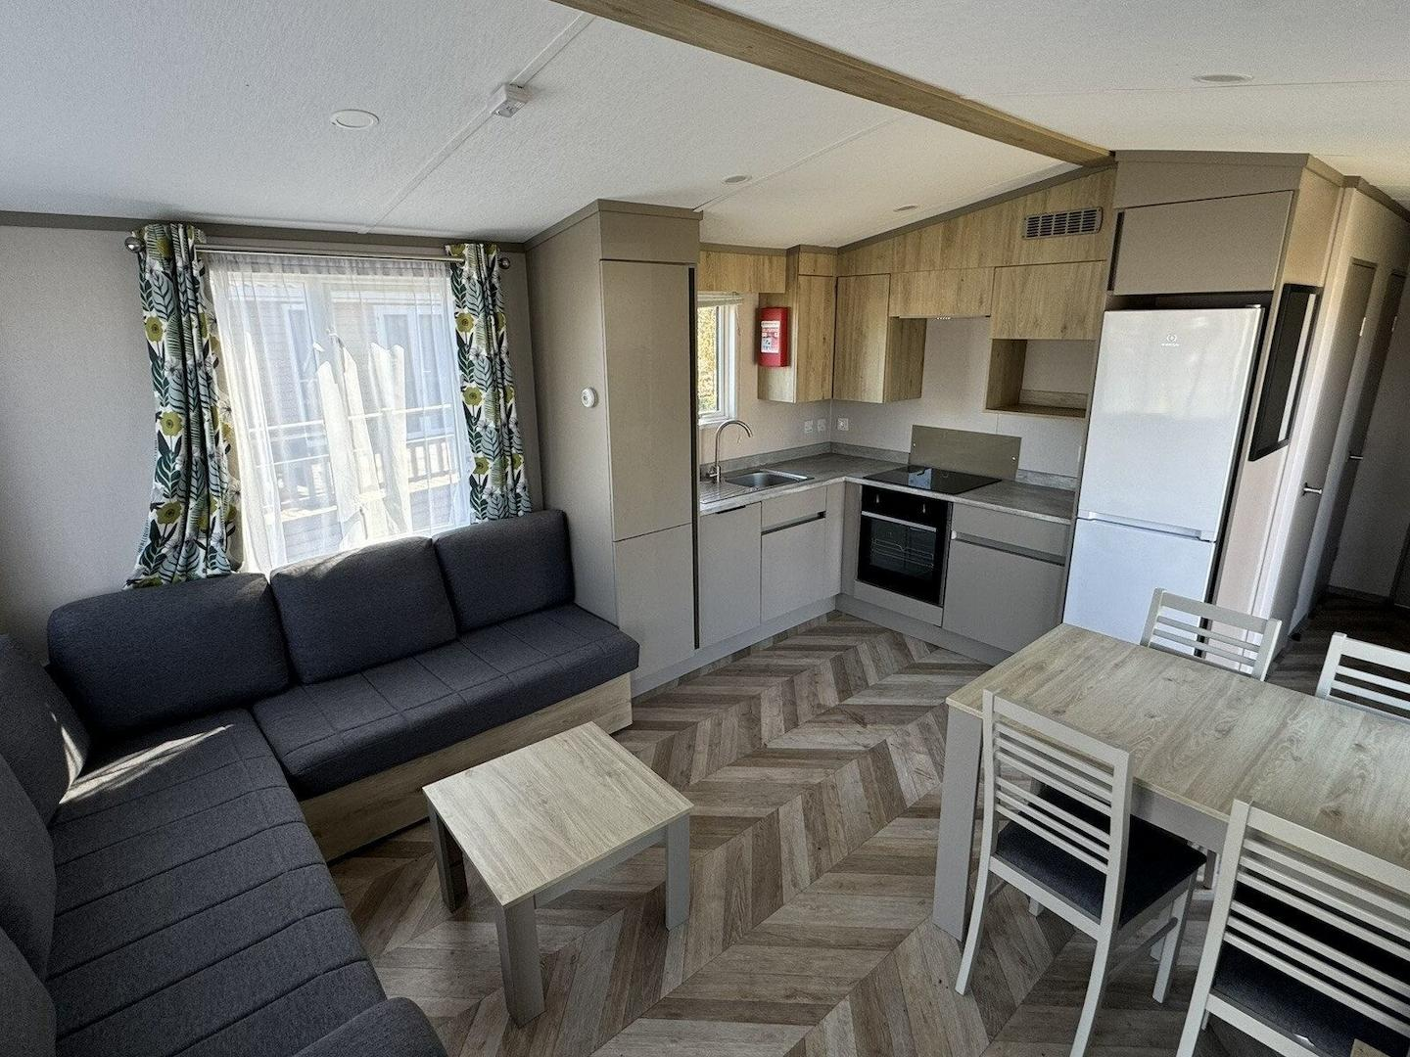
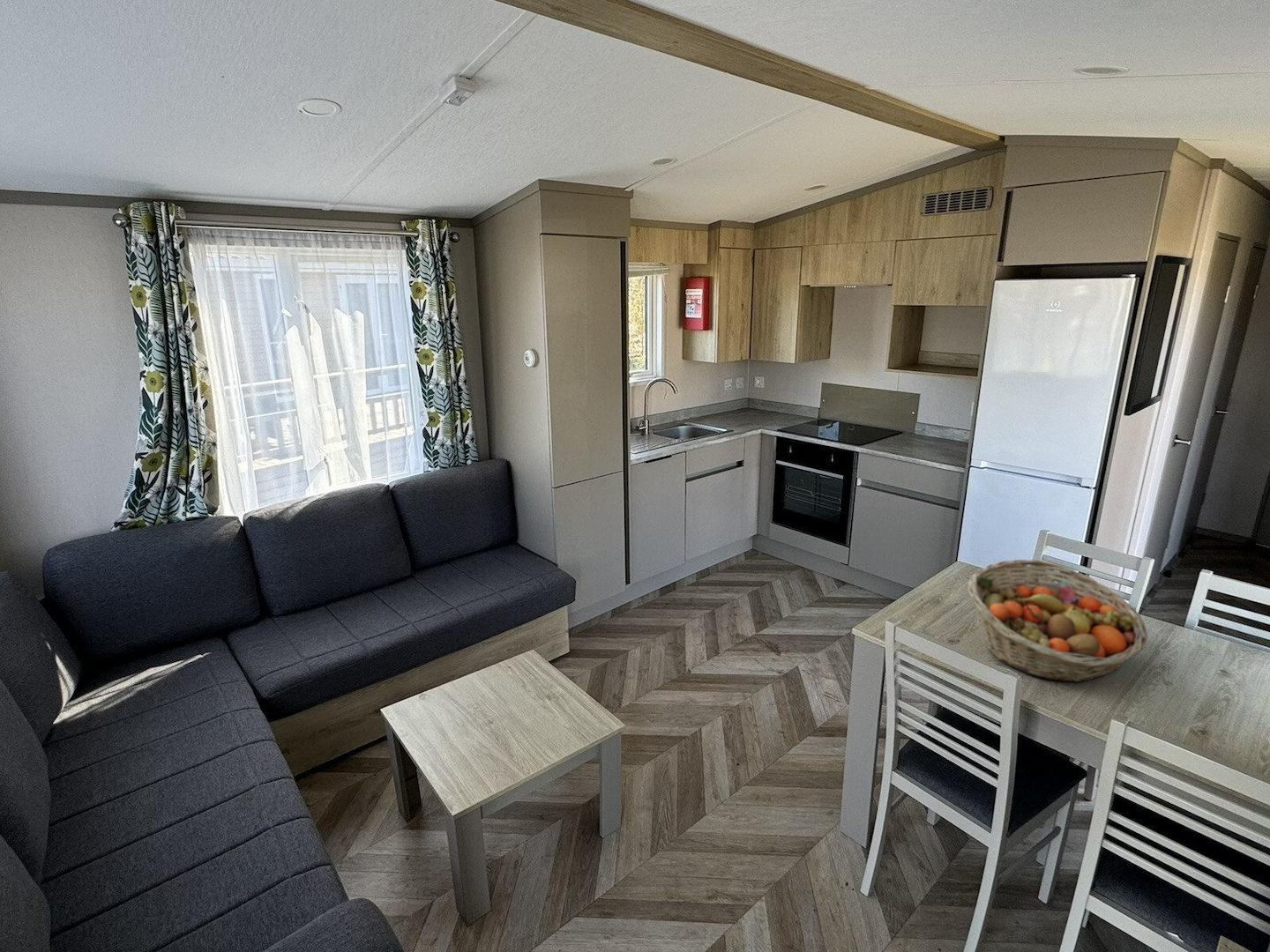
+ fruit basket [967,559,1148,683]
